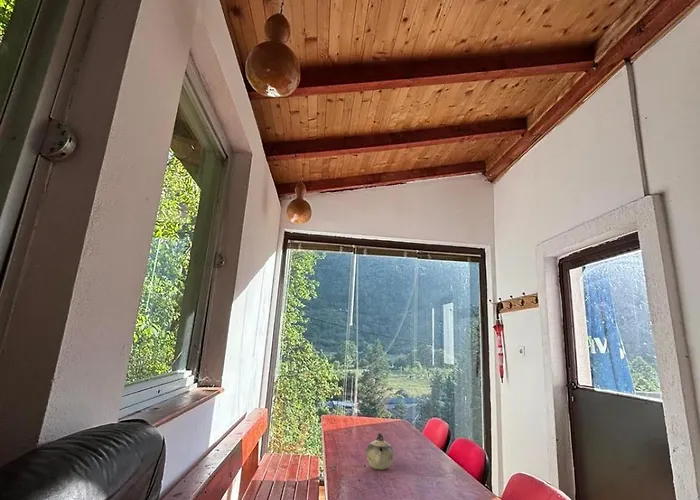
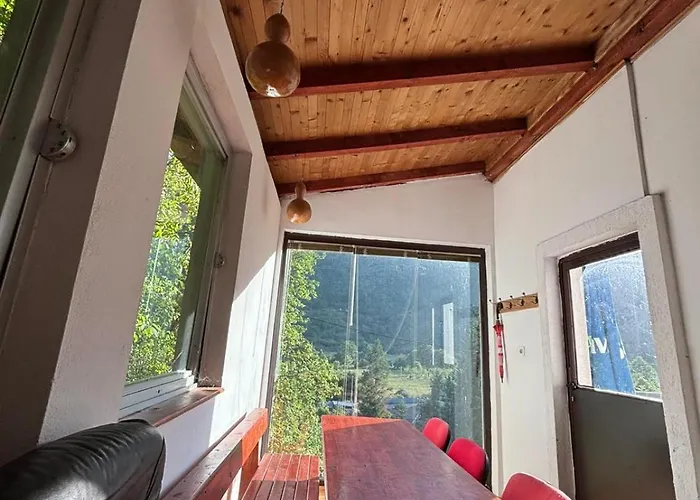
- teapot [365,432,395,471]
